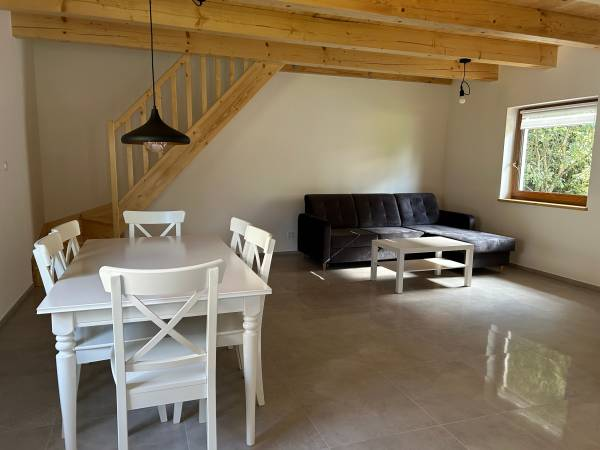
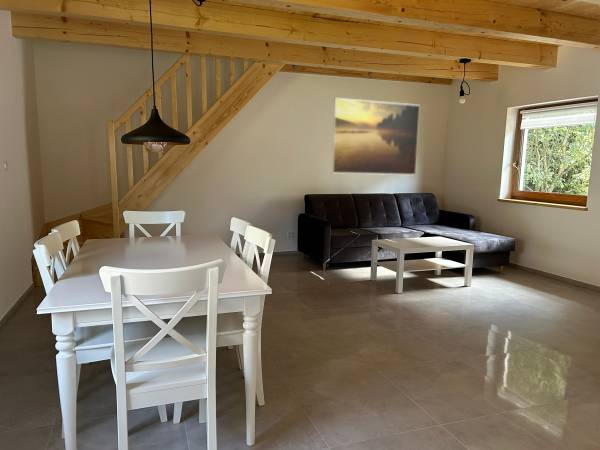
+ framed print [331,97,421,176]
